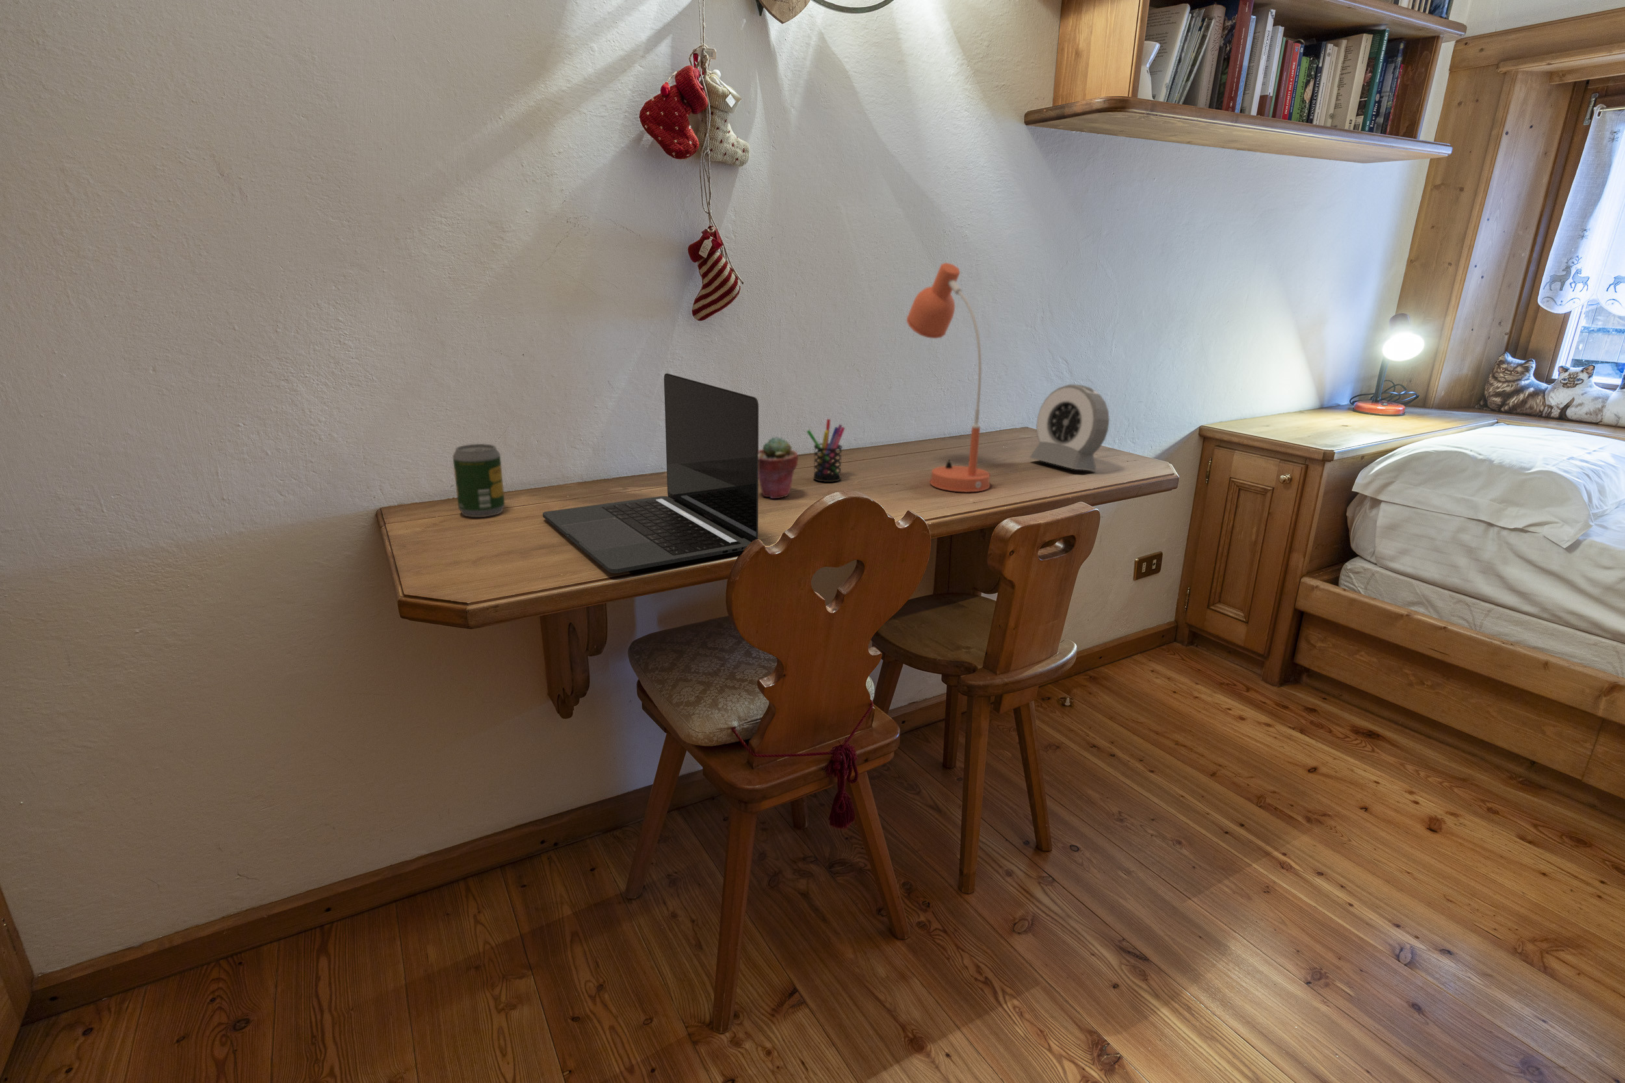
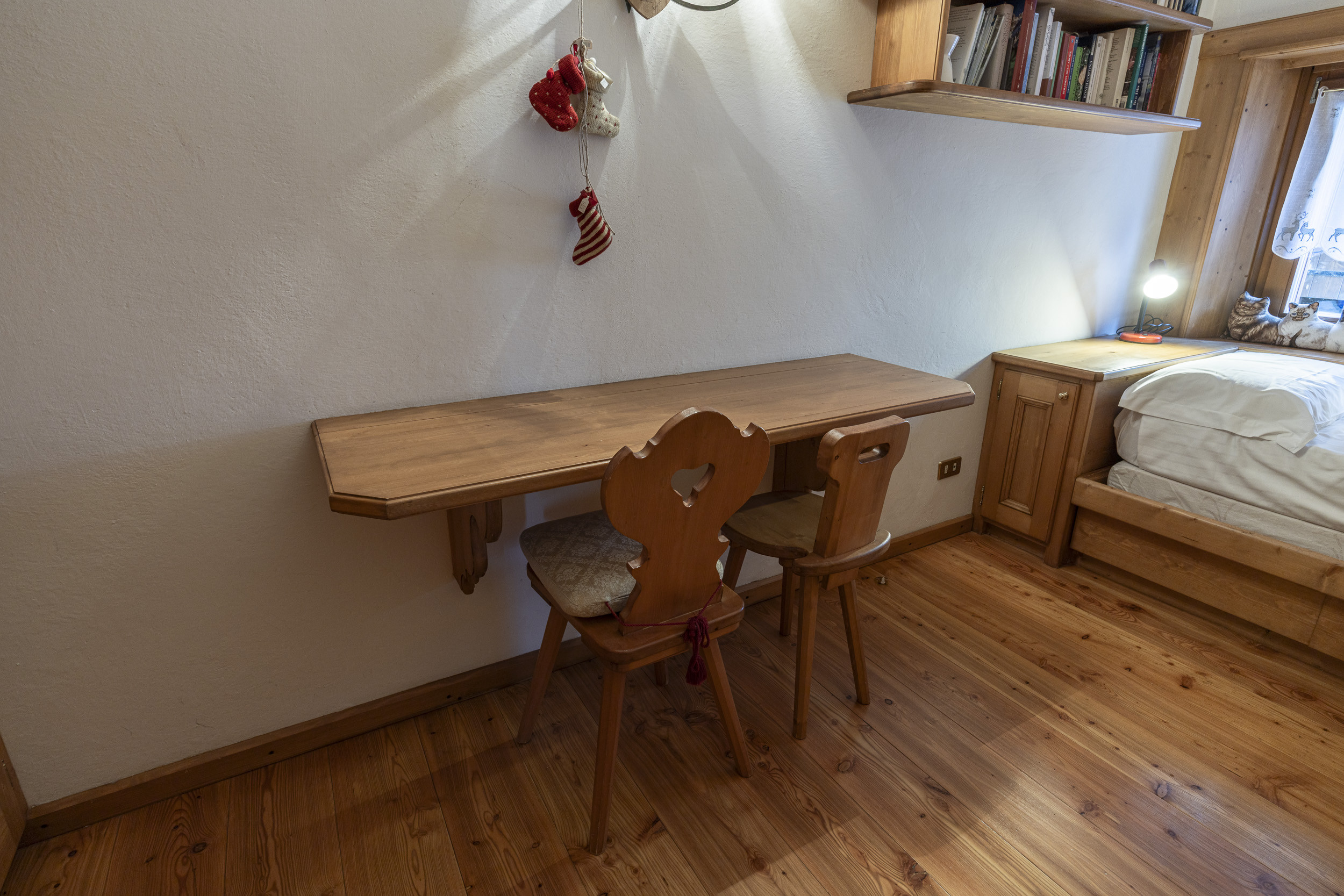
- desk lamp [906,262,990,493]
- potted succulent [758,435,799,499]
- soda can [452,444,505,517]
- laptop [542,373,759,574]
- pen holder [806,418,845,482]
- alarm clock [1029,383,1110,471]
